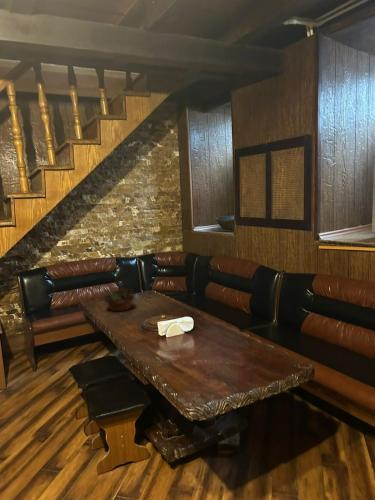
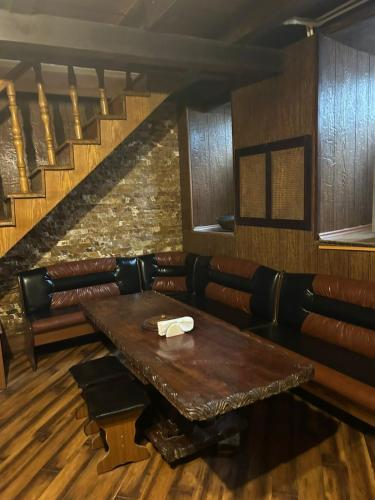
- succulent planter [101,286,135,312]
